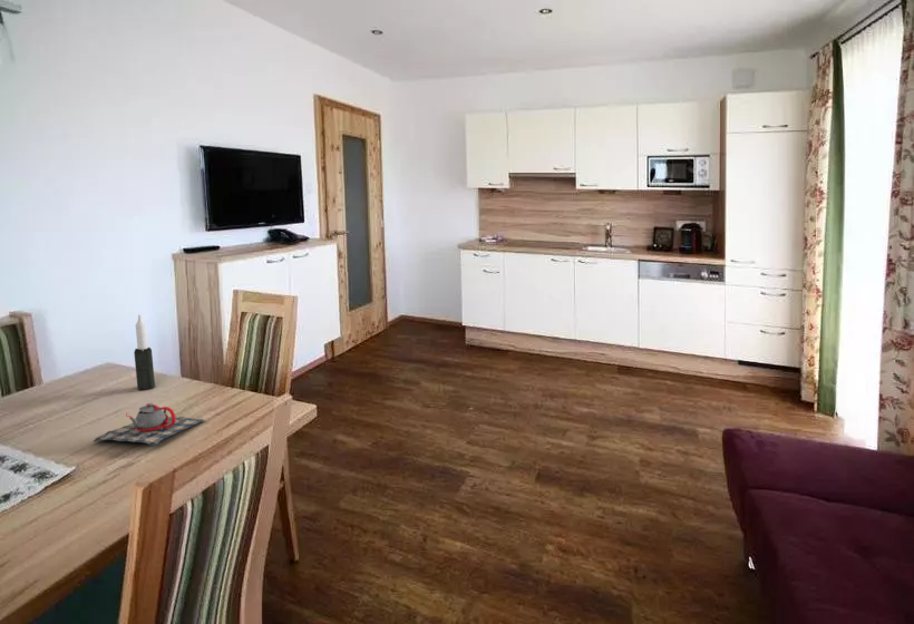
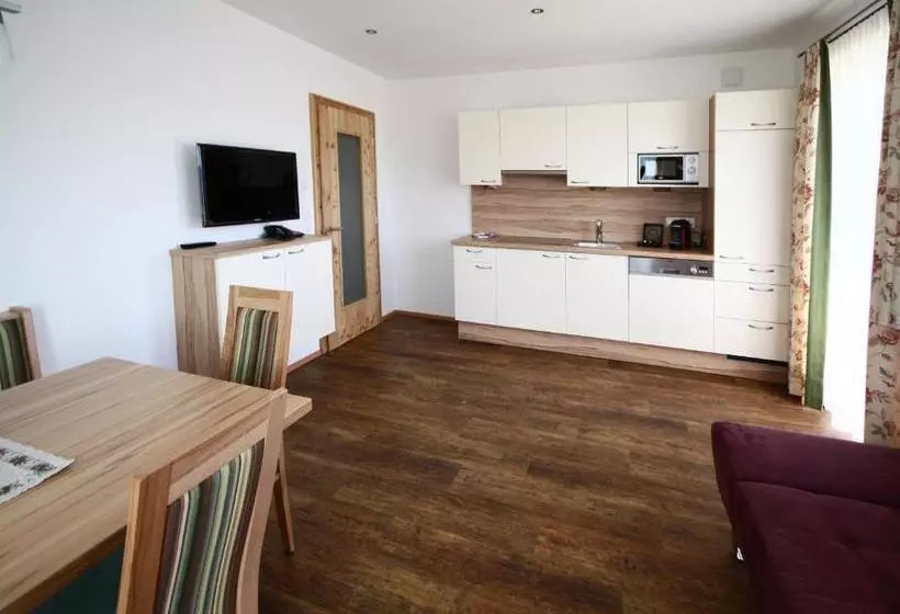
- candle [133,313,156,391]
- teapot [91,402,207,447]
